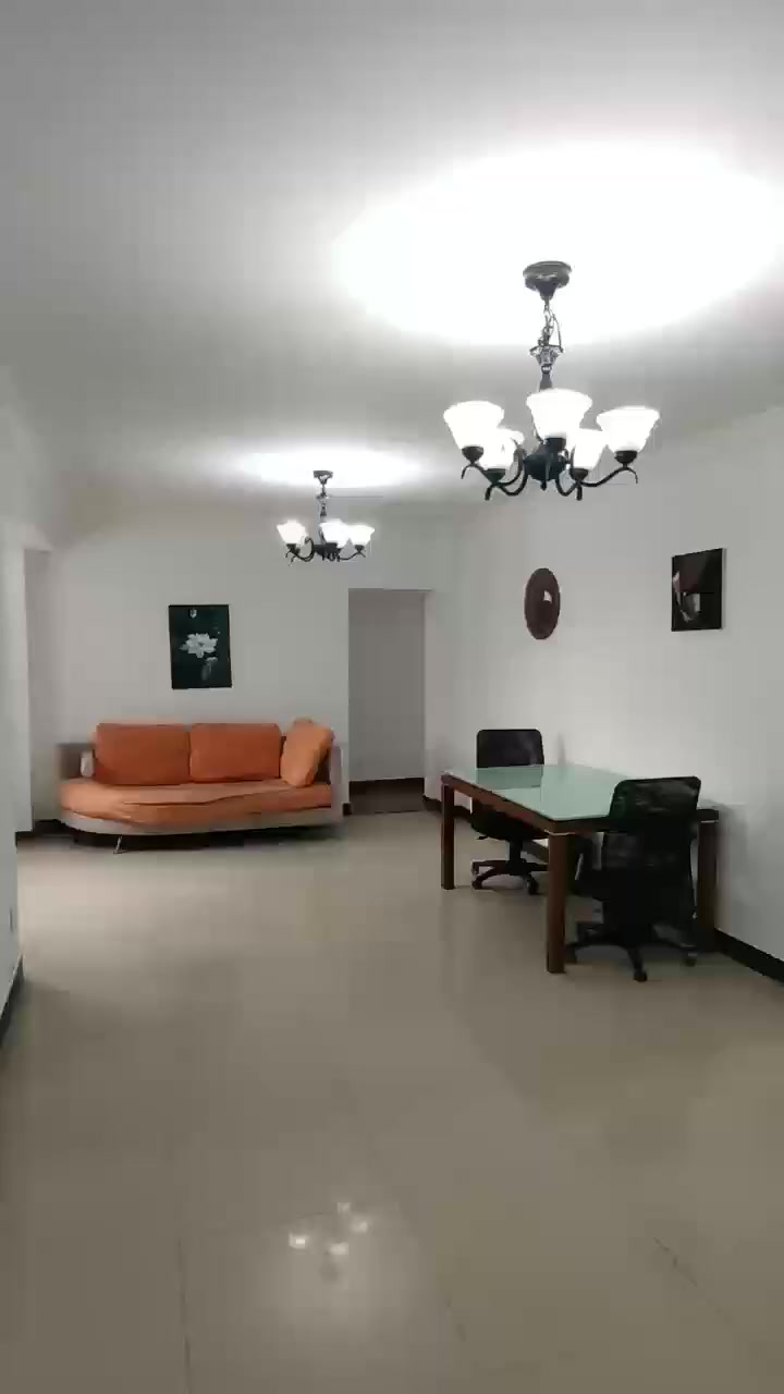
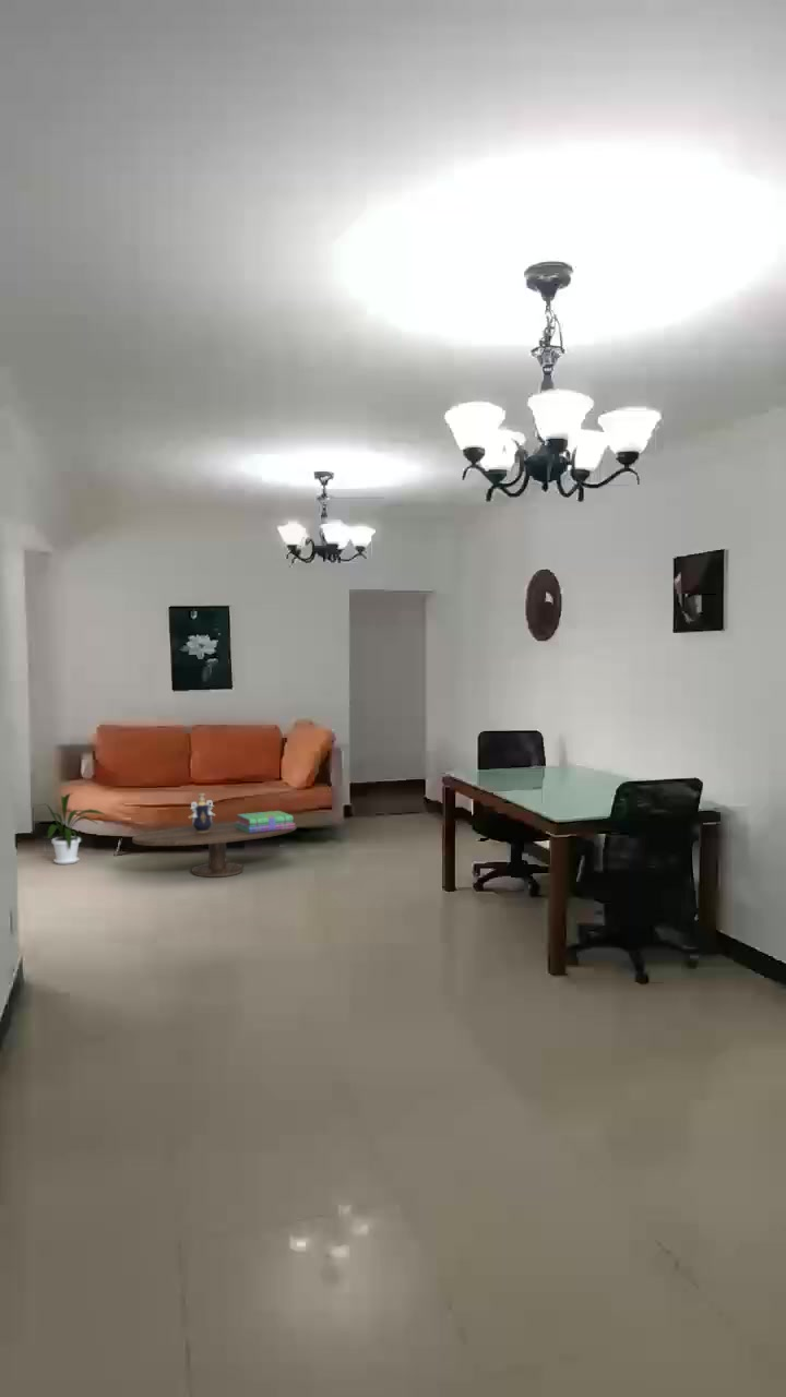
+ house plant [39,791,107,865]
+ coffee table [131,821,298,879]
+ decorative vase [187,792,216,833]
+ stack of books [235,810,296,833]
